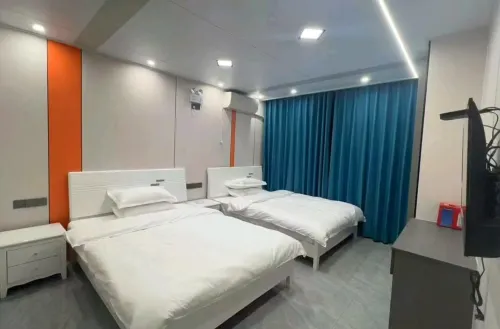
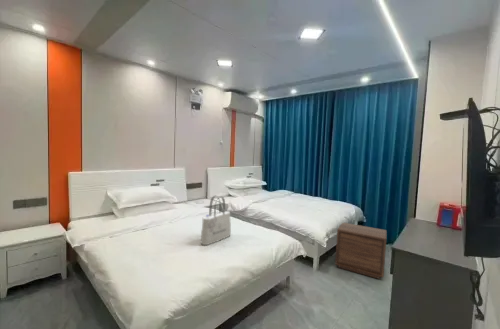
+ tote bag [200,195,232,246]
+ nightstand [334,222,387,280]
